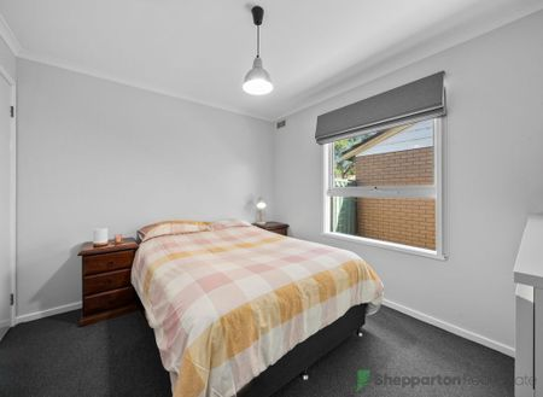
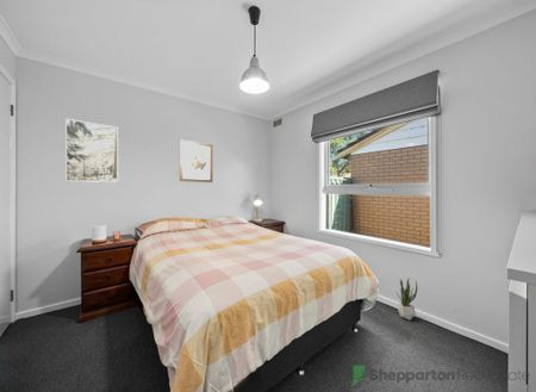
+ potted plant [395,278,418,322]
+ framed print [64,118,119,183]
+ wall art [179,139,213,183]
